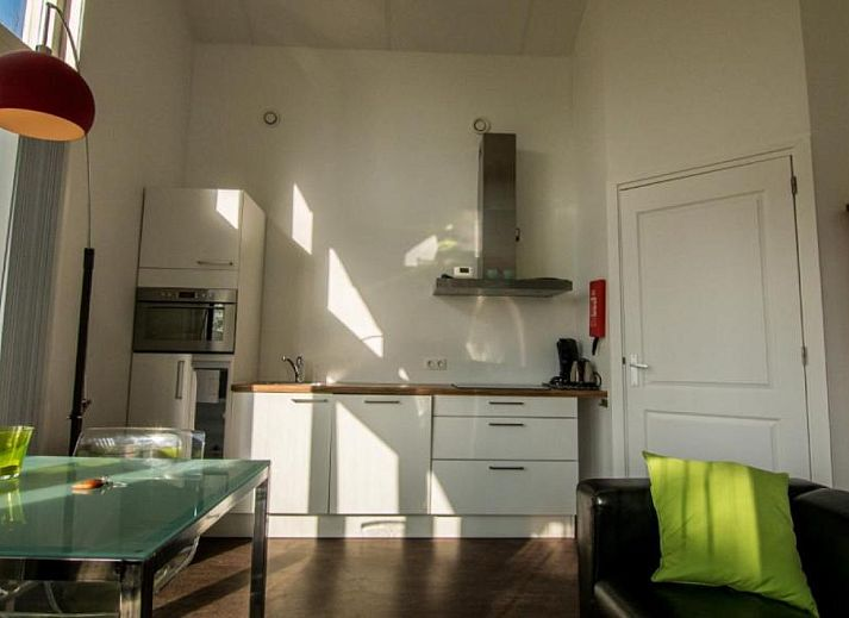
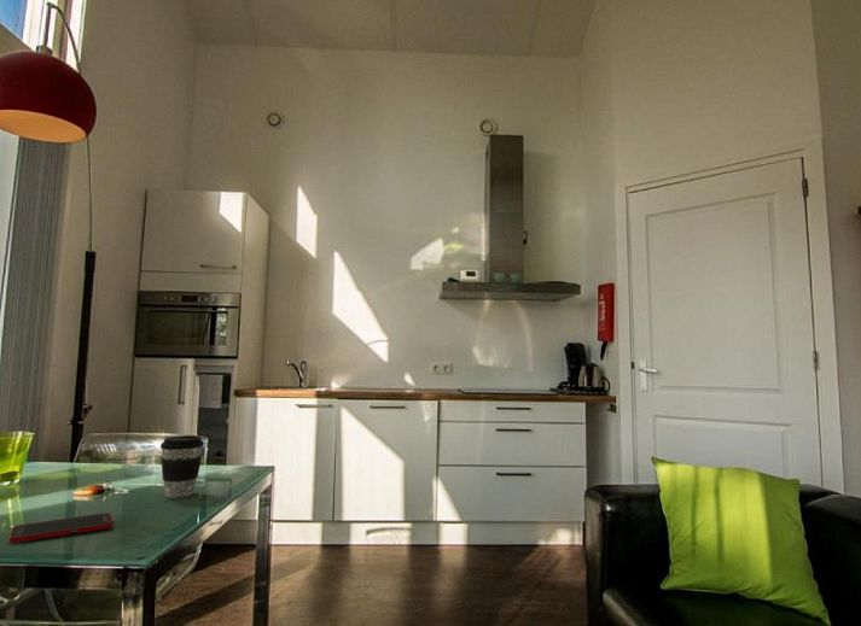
+ cell phone [7,511,114,544]
+ coffee cup [159,434,205,499]
